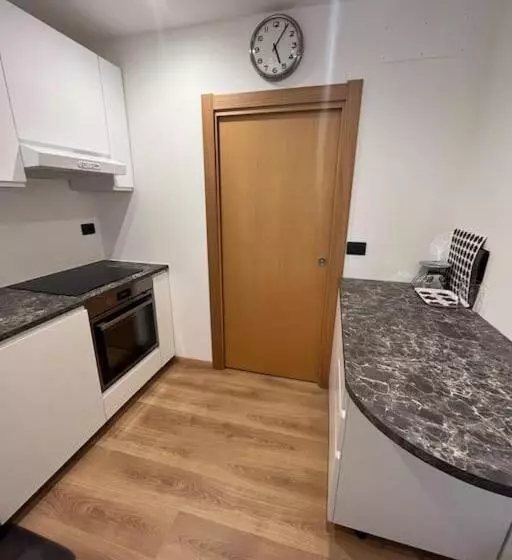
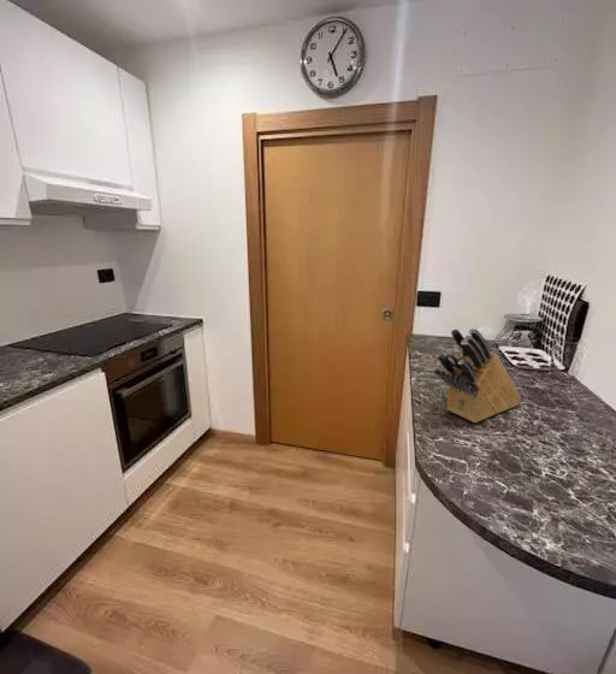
+ knife block [433,327,522,424]
